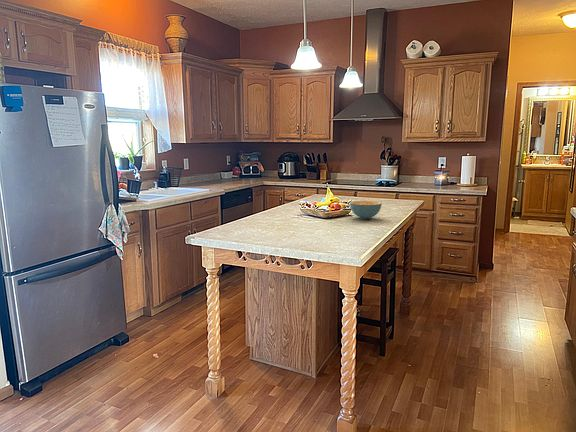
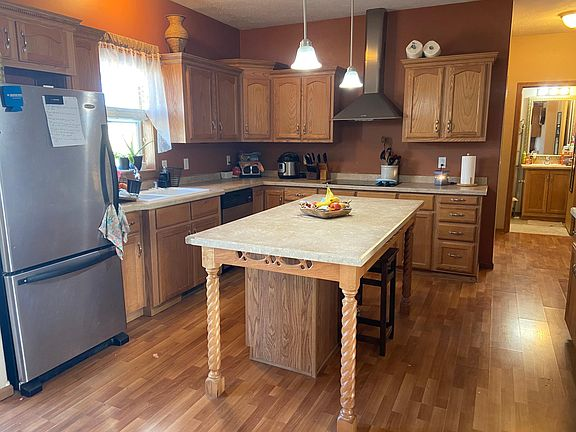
- cereal bowl [349,200,383,220]
